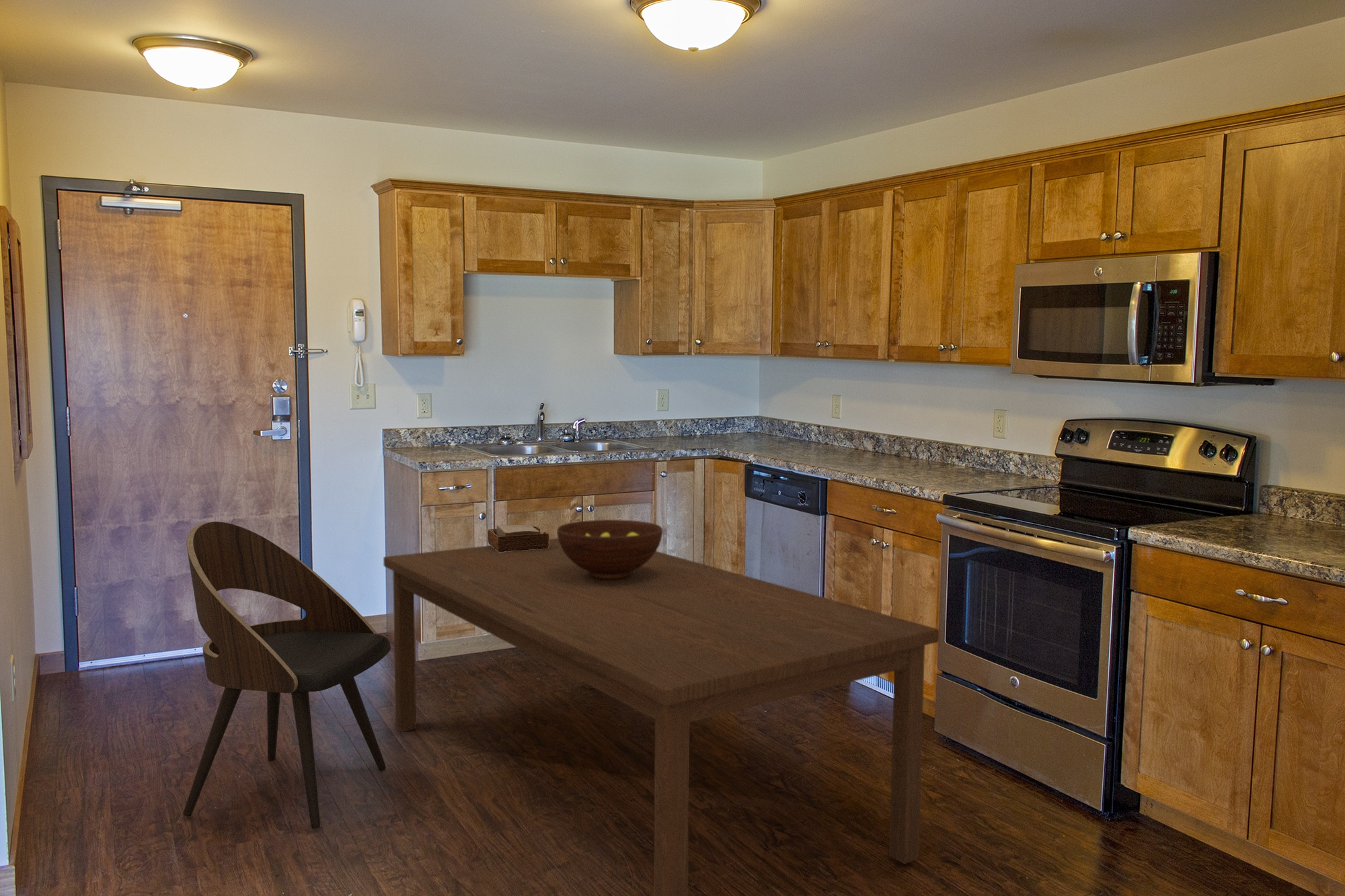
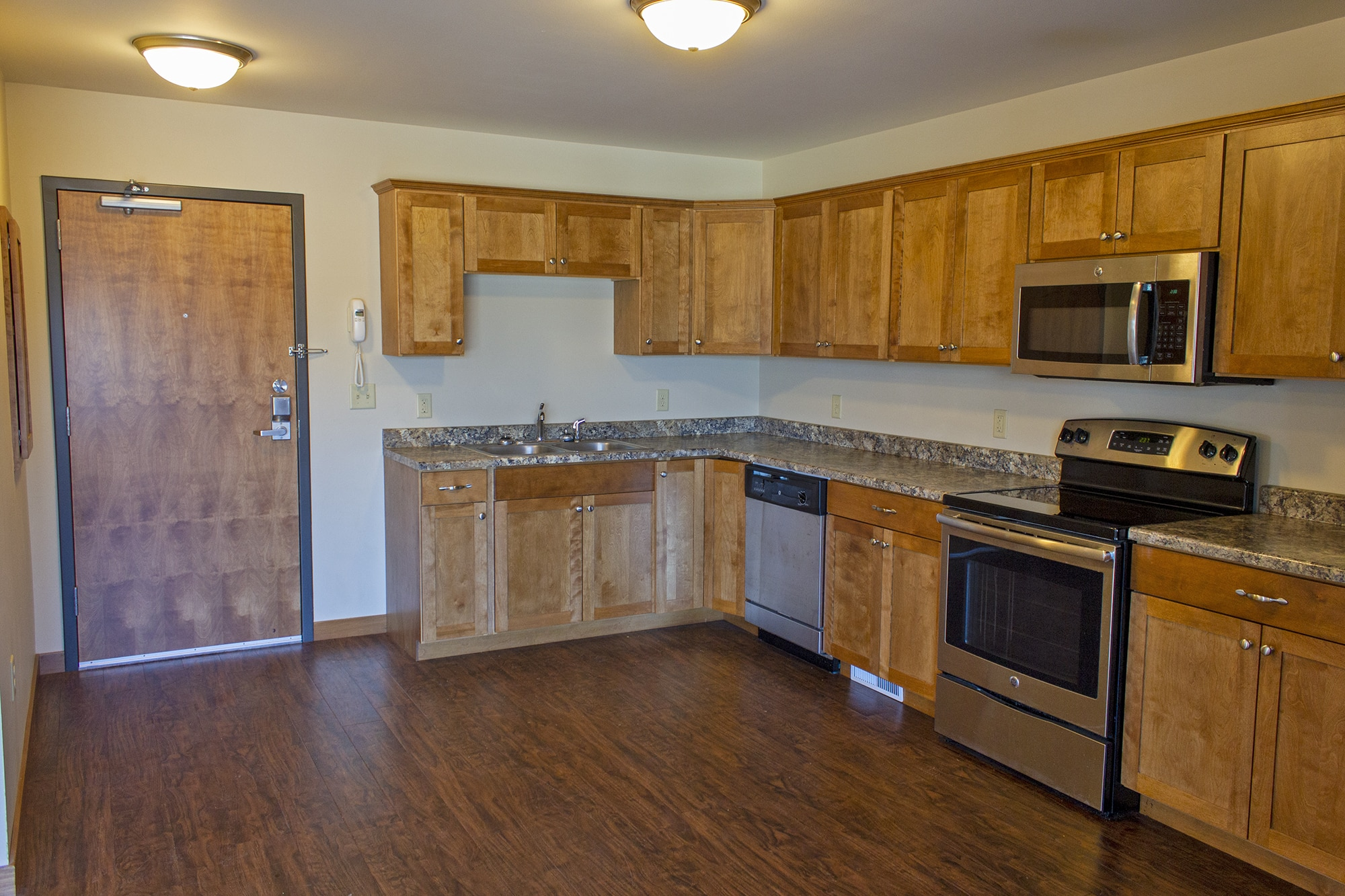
- fruit bowl [556,519,663,579]
- dining table [383,538,939,896]
- dining chair [183,521,391,829]
- napkin holder [487,524,549,552]
